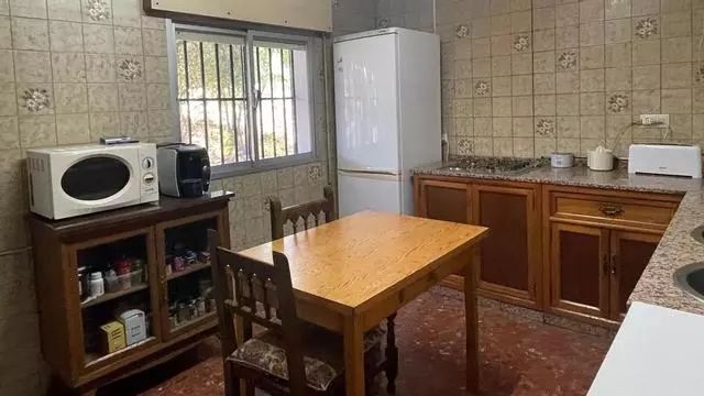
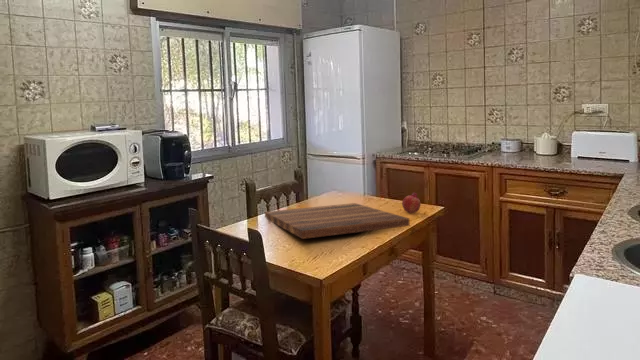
+ fruit [401,191,421,214]
+ cutting board [264,202,410,240]
